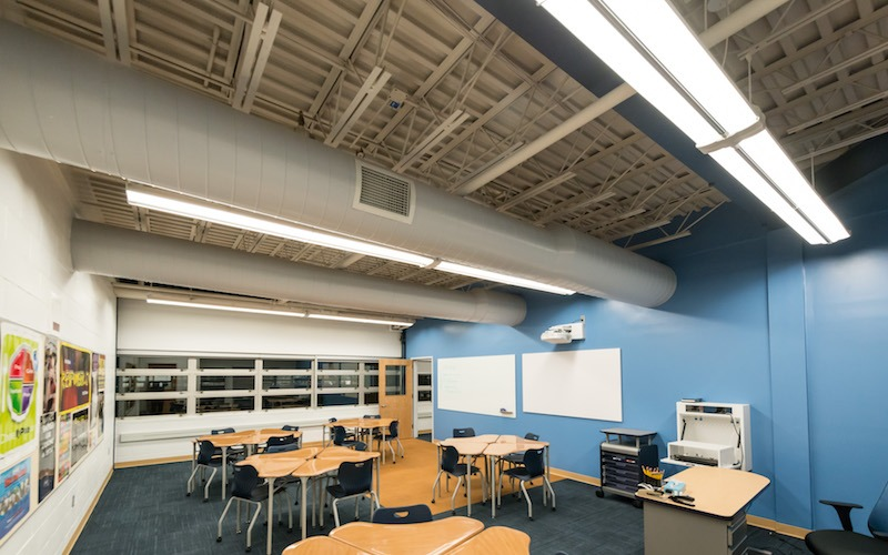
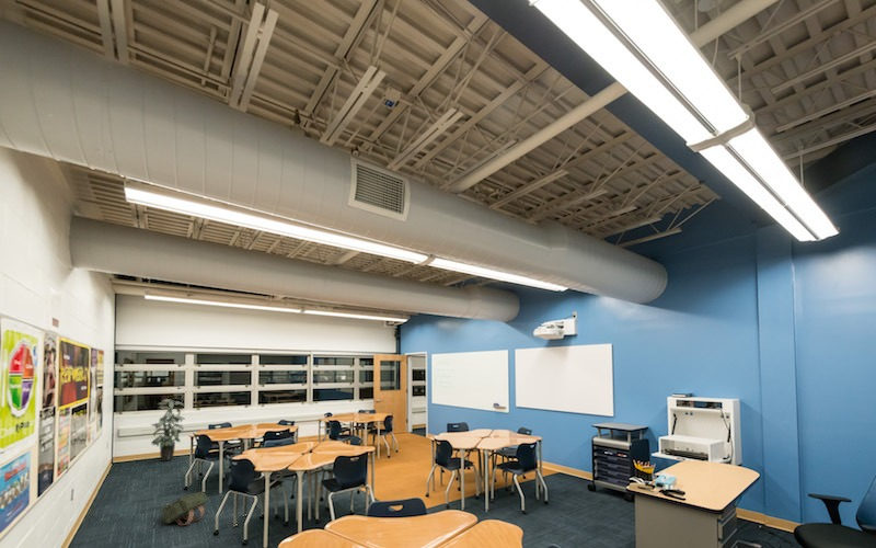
+ backpack [161,491,208,526]
+ indoor plant [150,398,186,463]
